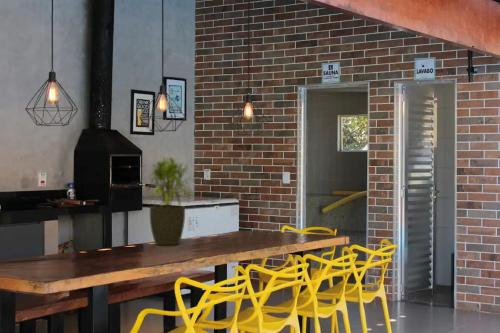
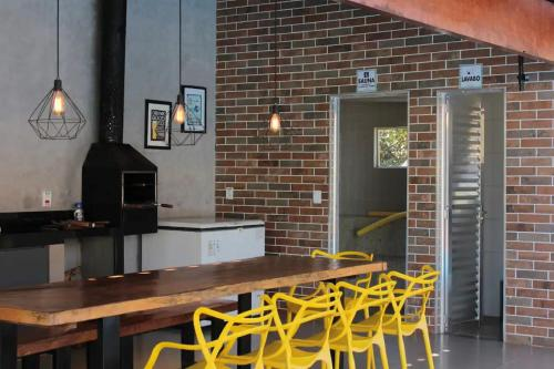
- potted plant [143,155,195,246]
